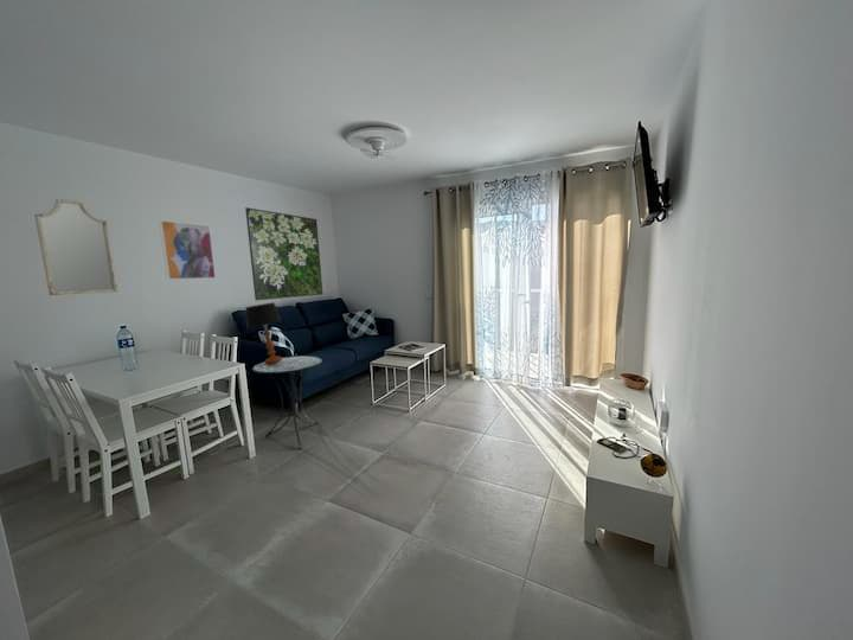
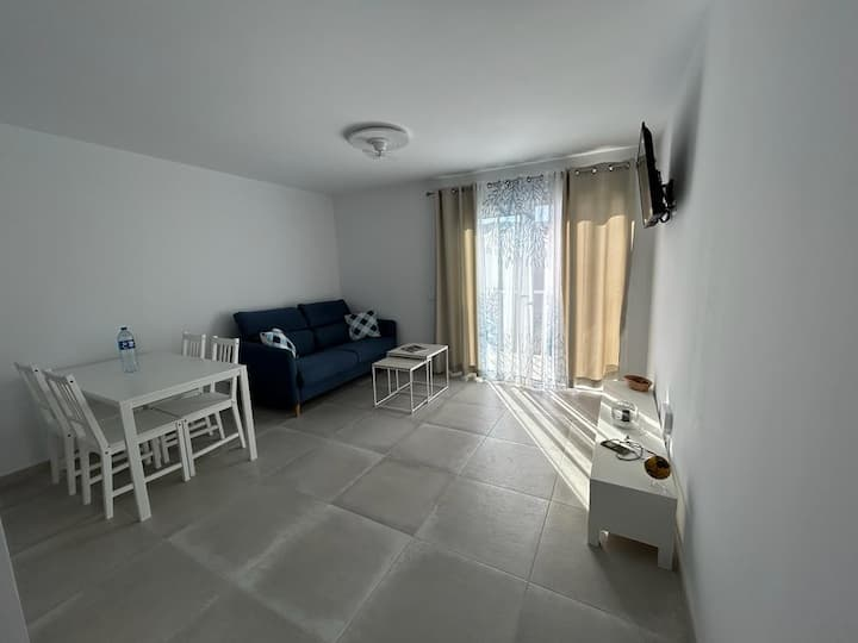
- home mirror [33,198,120,296]
- table lamp [244,301,283,364]
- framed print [244,206,323,302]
- wall art [158,219,217,281]
- side table [251,356,323,449]
